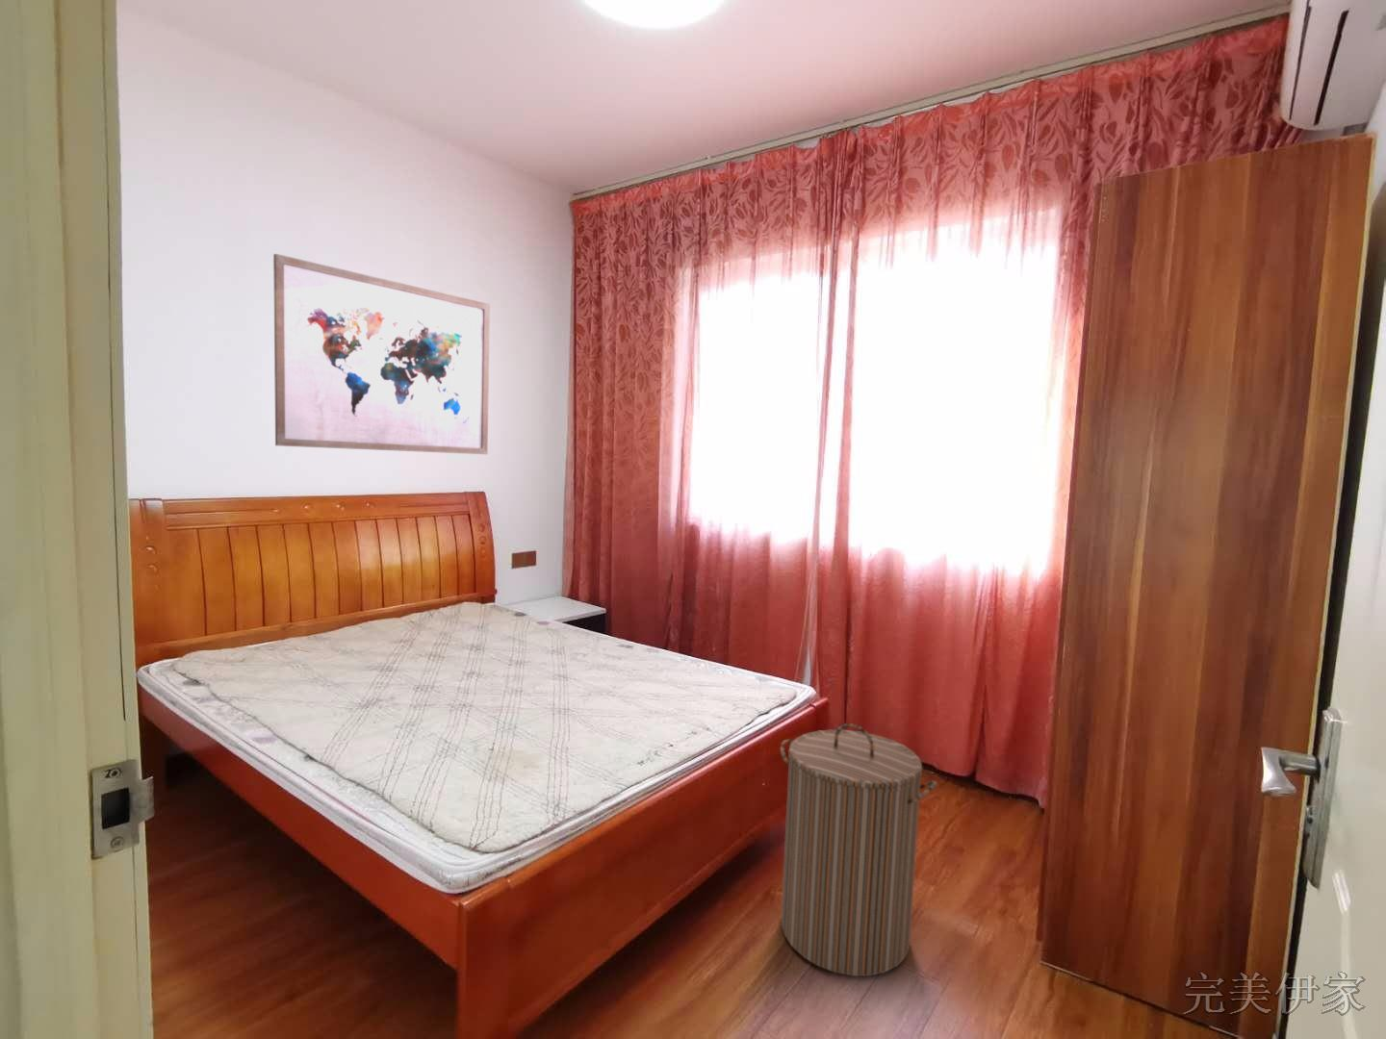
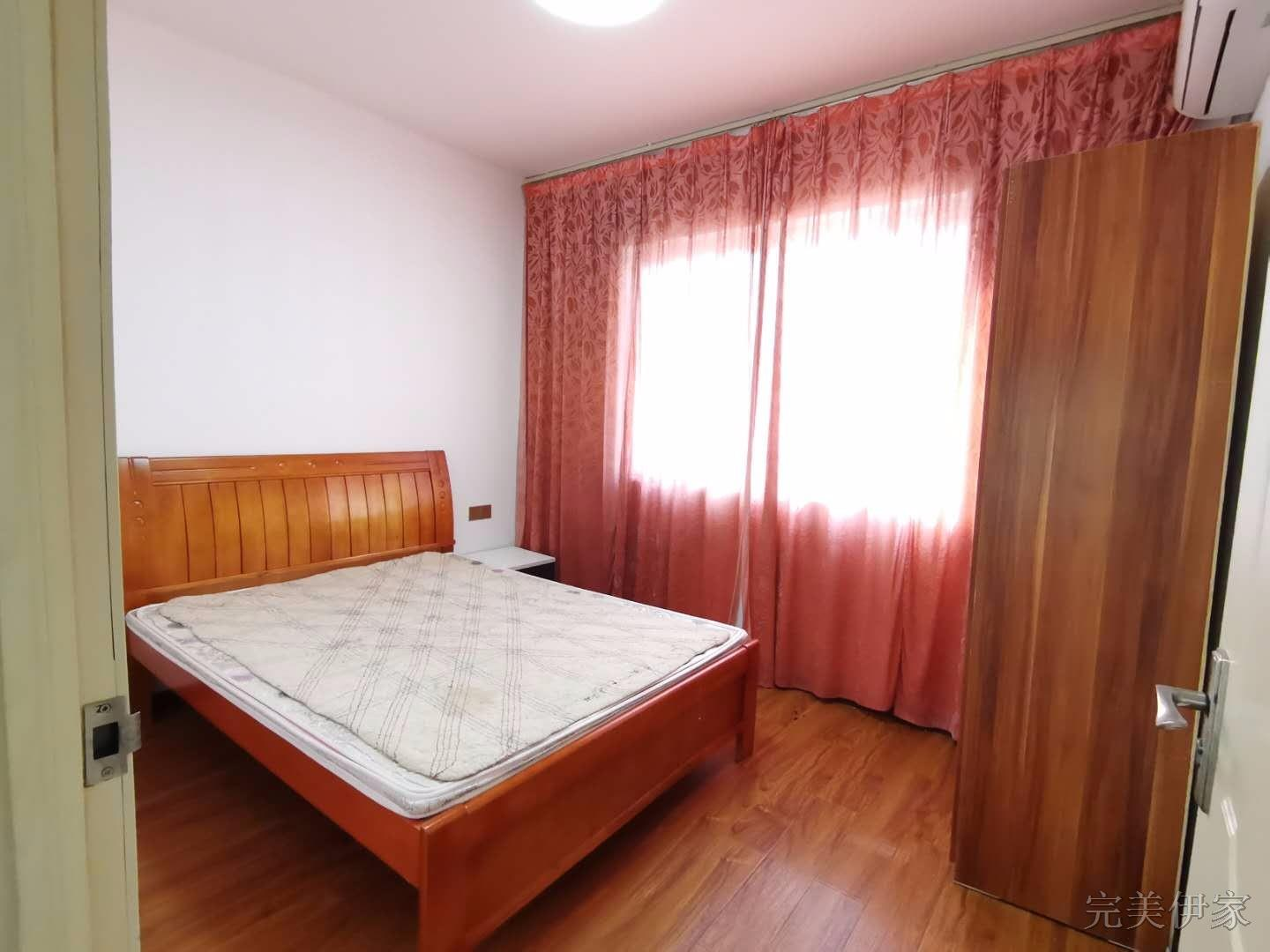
- laundry hamper [779,722,939,978]
- wall art [273,253,491,455]
